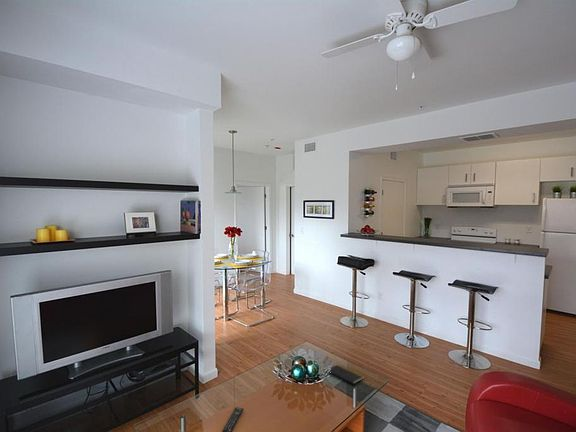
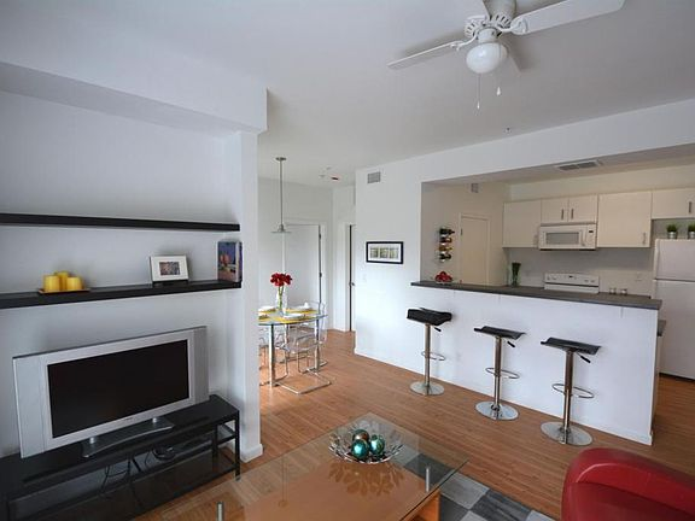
- remote control [222,407,244,432]
- notepad [330,363,366,390]
